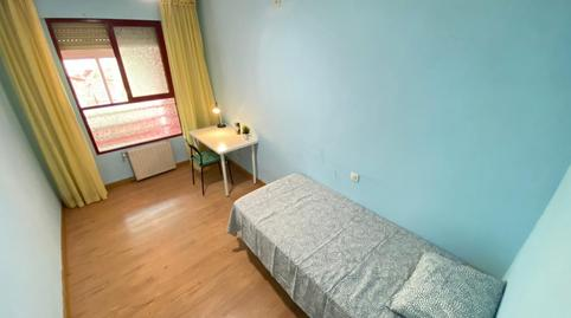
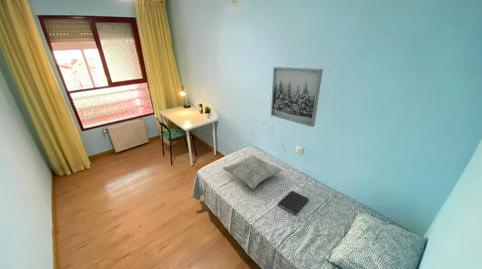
+ wall art [270,66,324,128]
+ diary [277,190,310,216]
+ decorative pillow [221,154,285,190]
